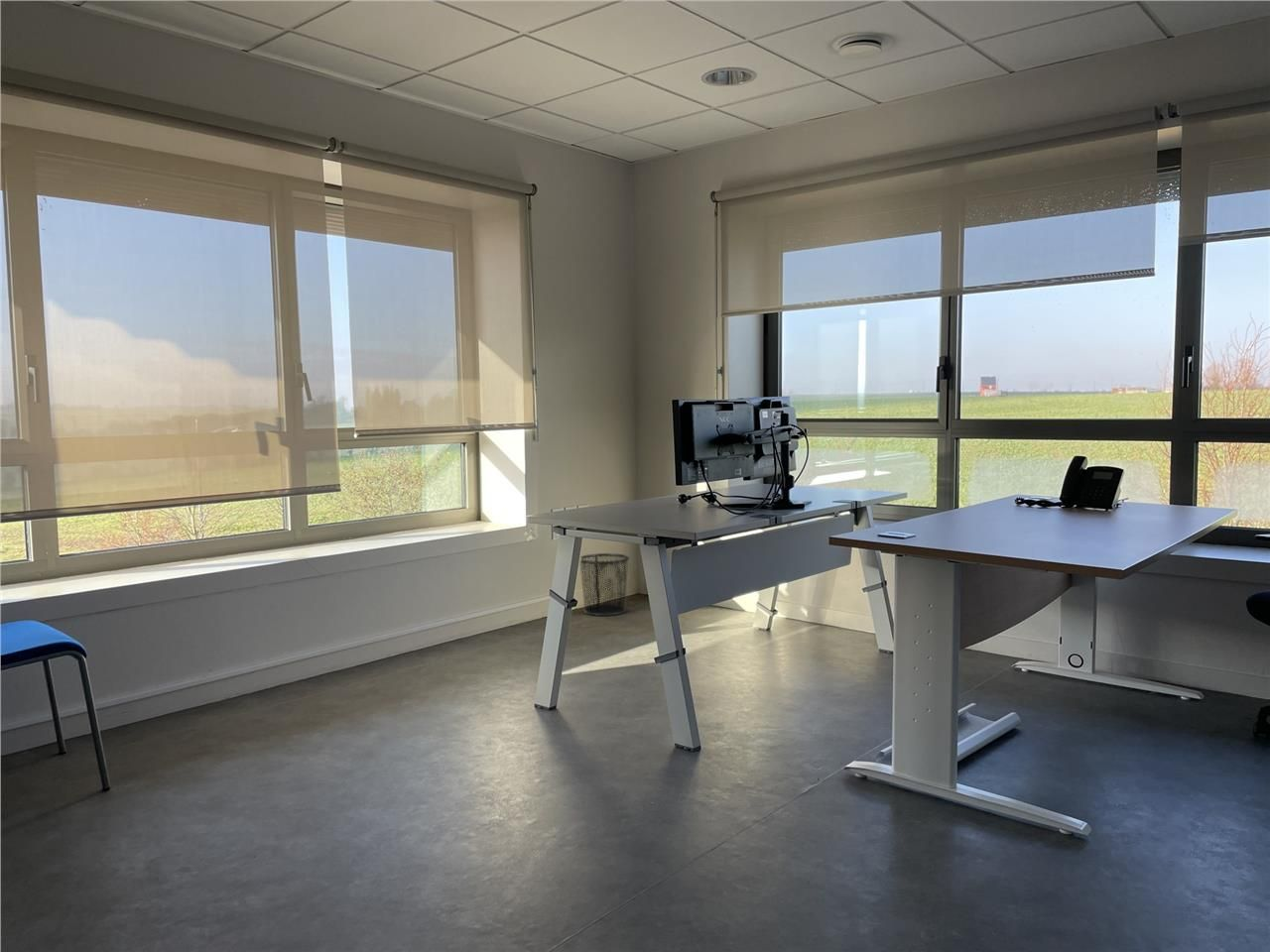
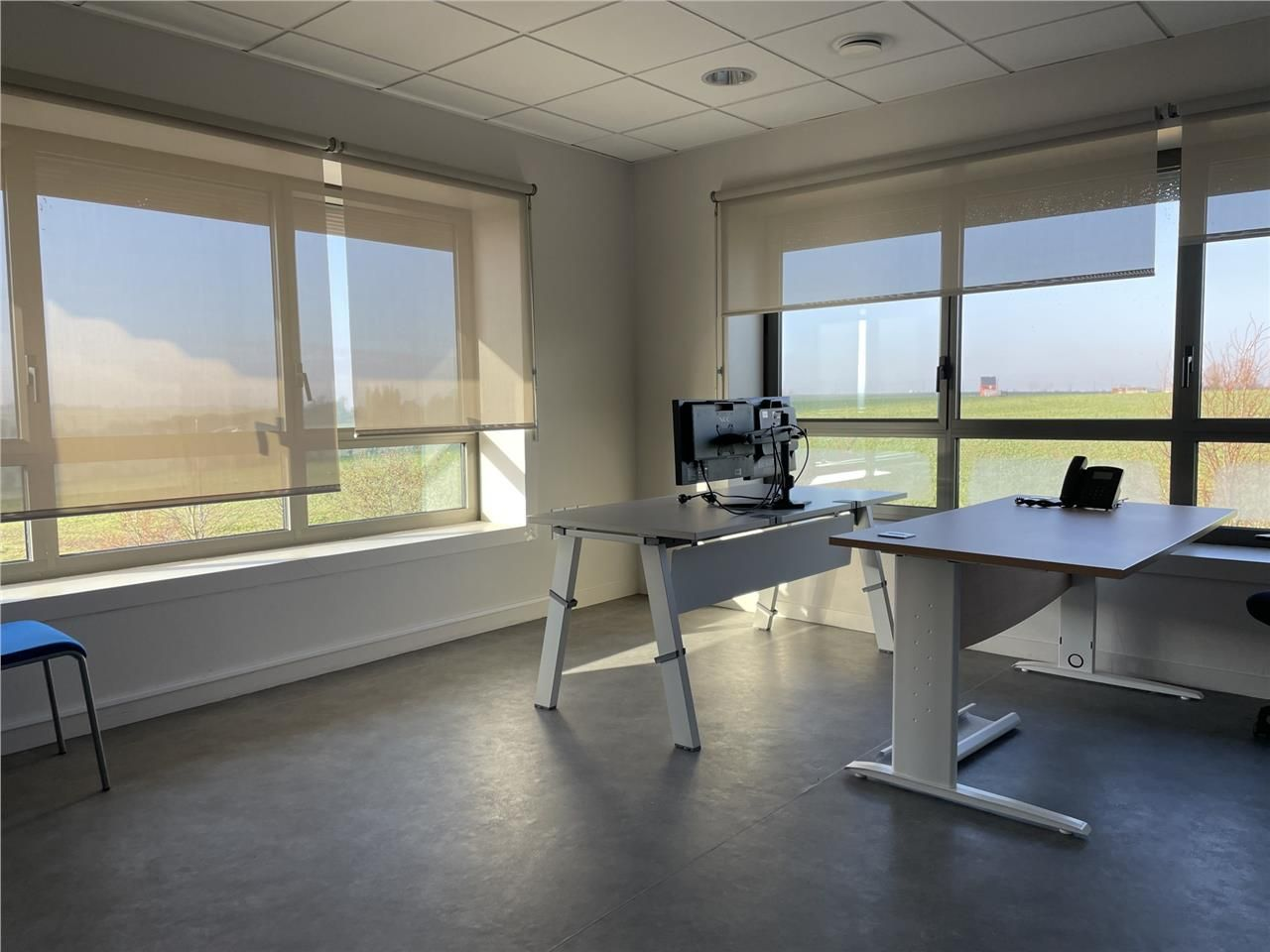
- waste bin [579,552,630,617]
